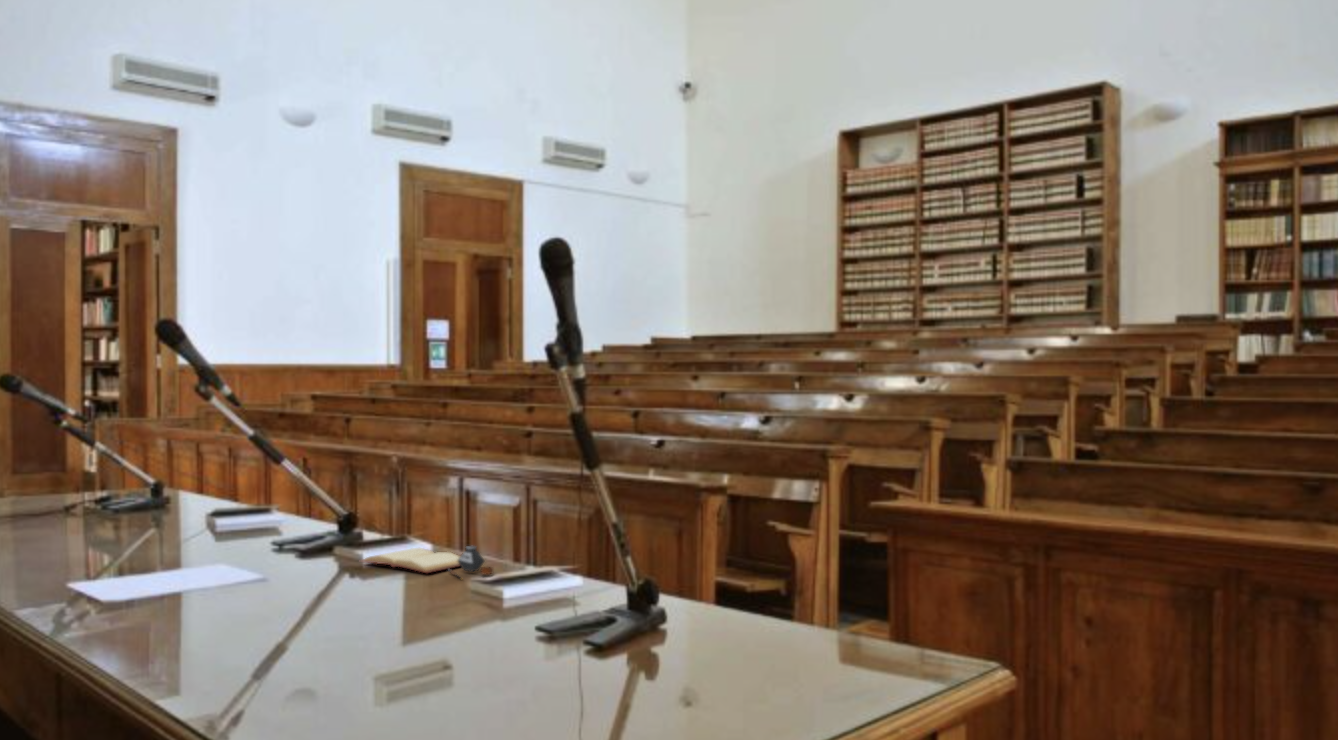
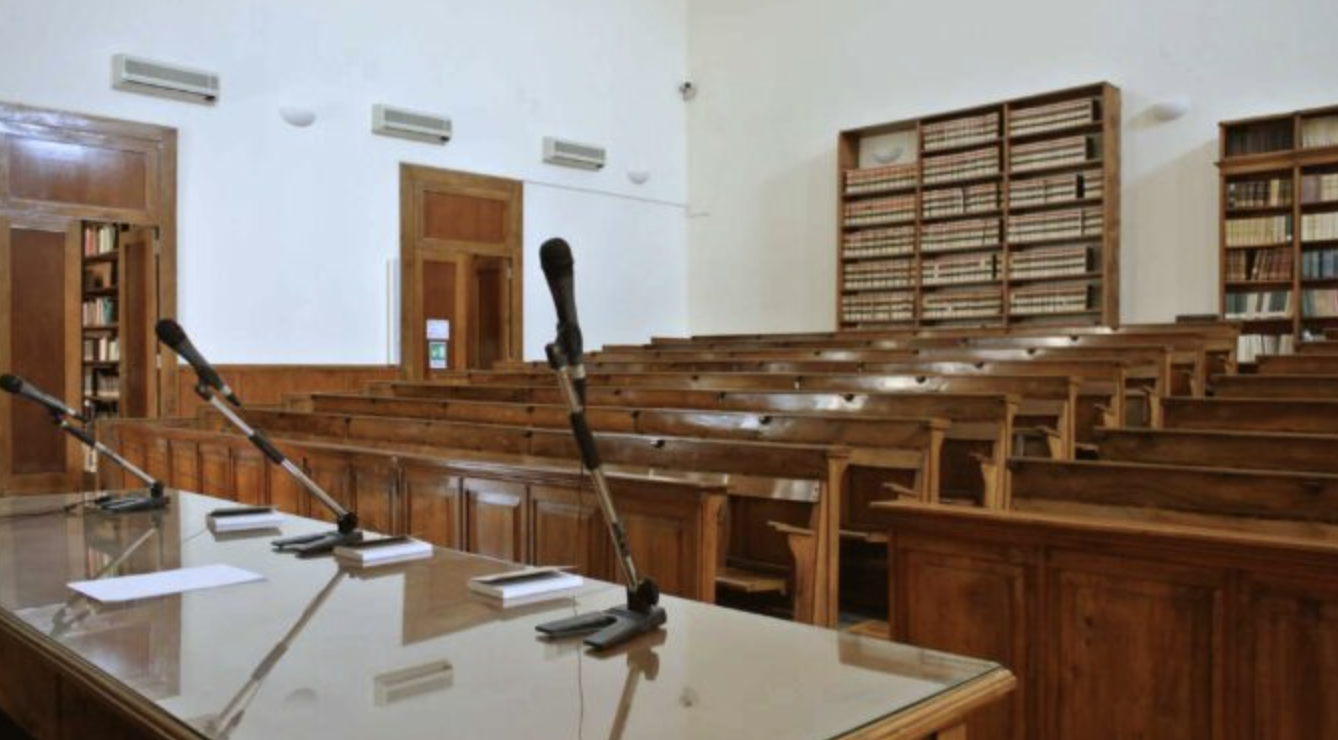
- book [359,545,494,580]
